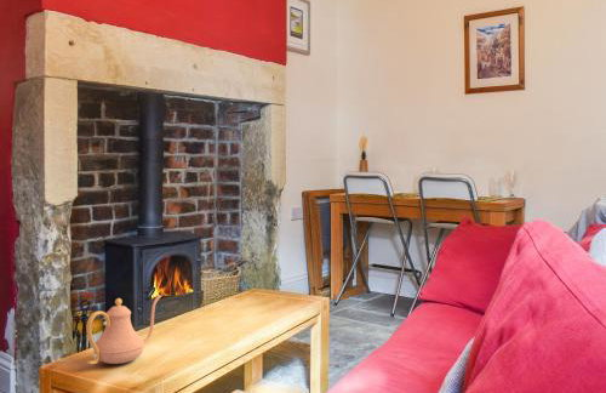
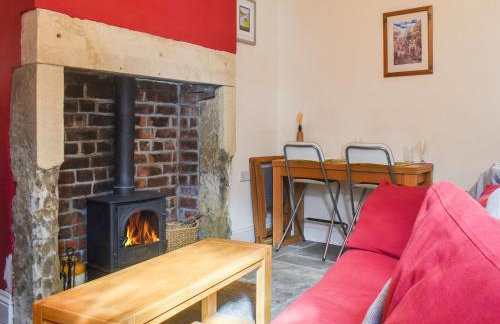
- teapot [85,295,162,365]
